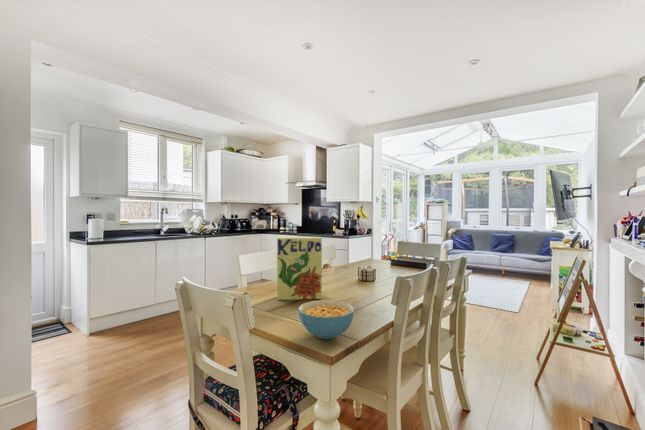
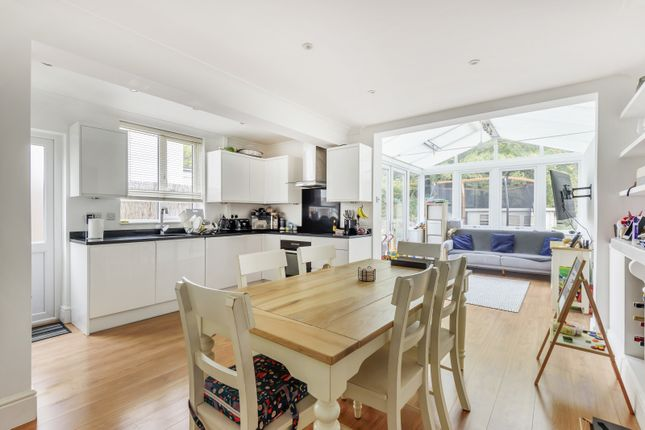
- cereal bowl [297,299,356,340]
- cereal box [276,236,323,301]
